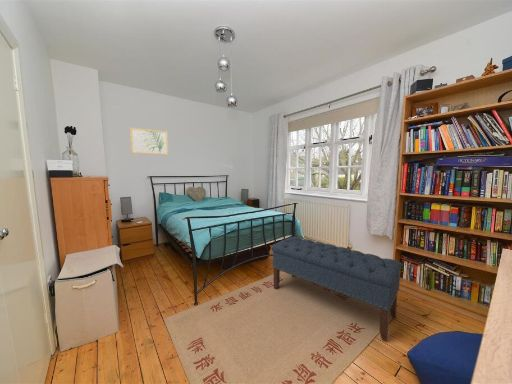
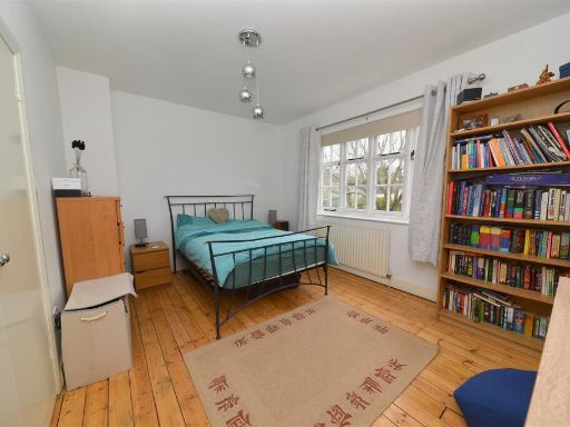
- bench [271,236,403,342]
- wall art [129,127,169,156]
